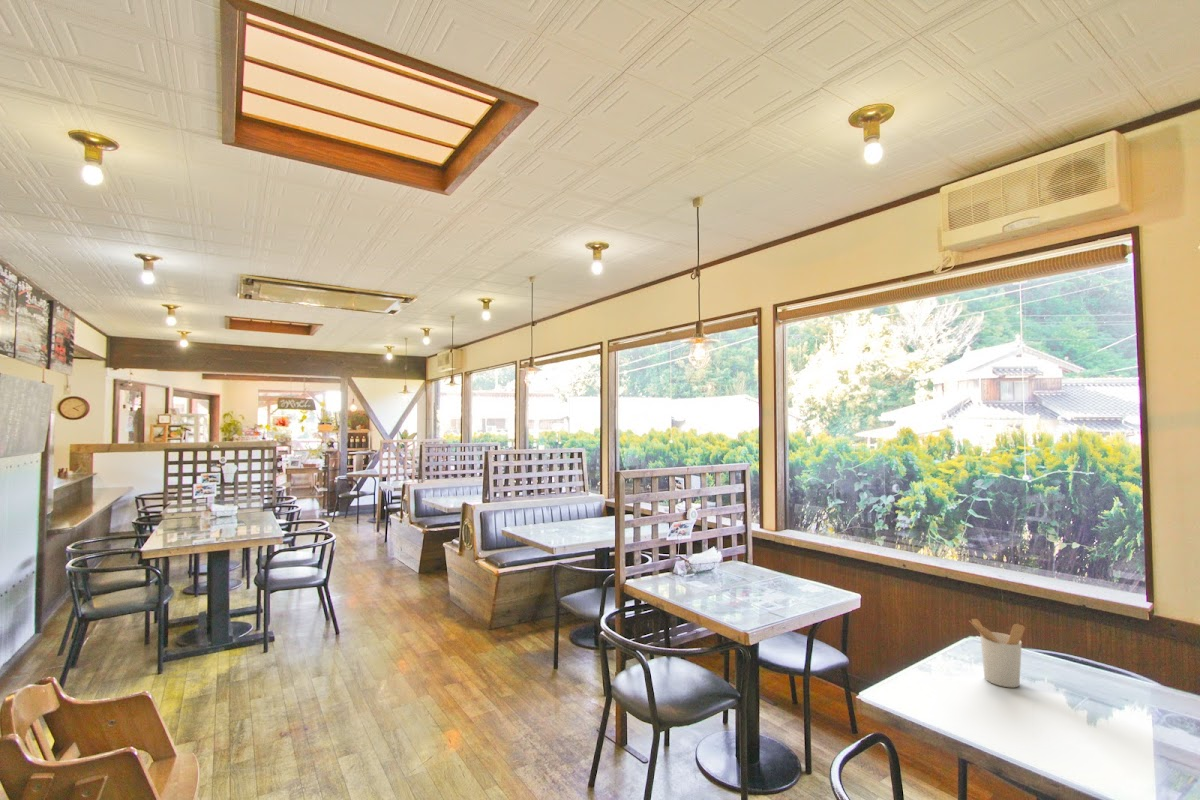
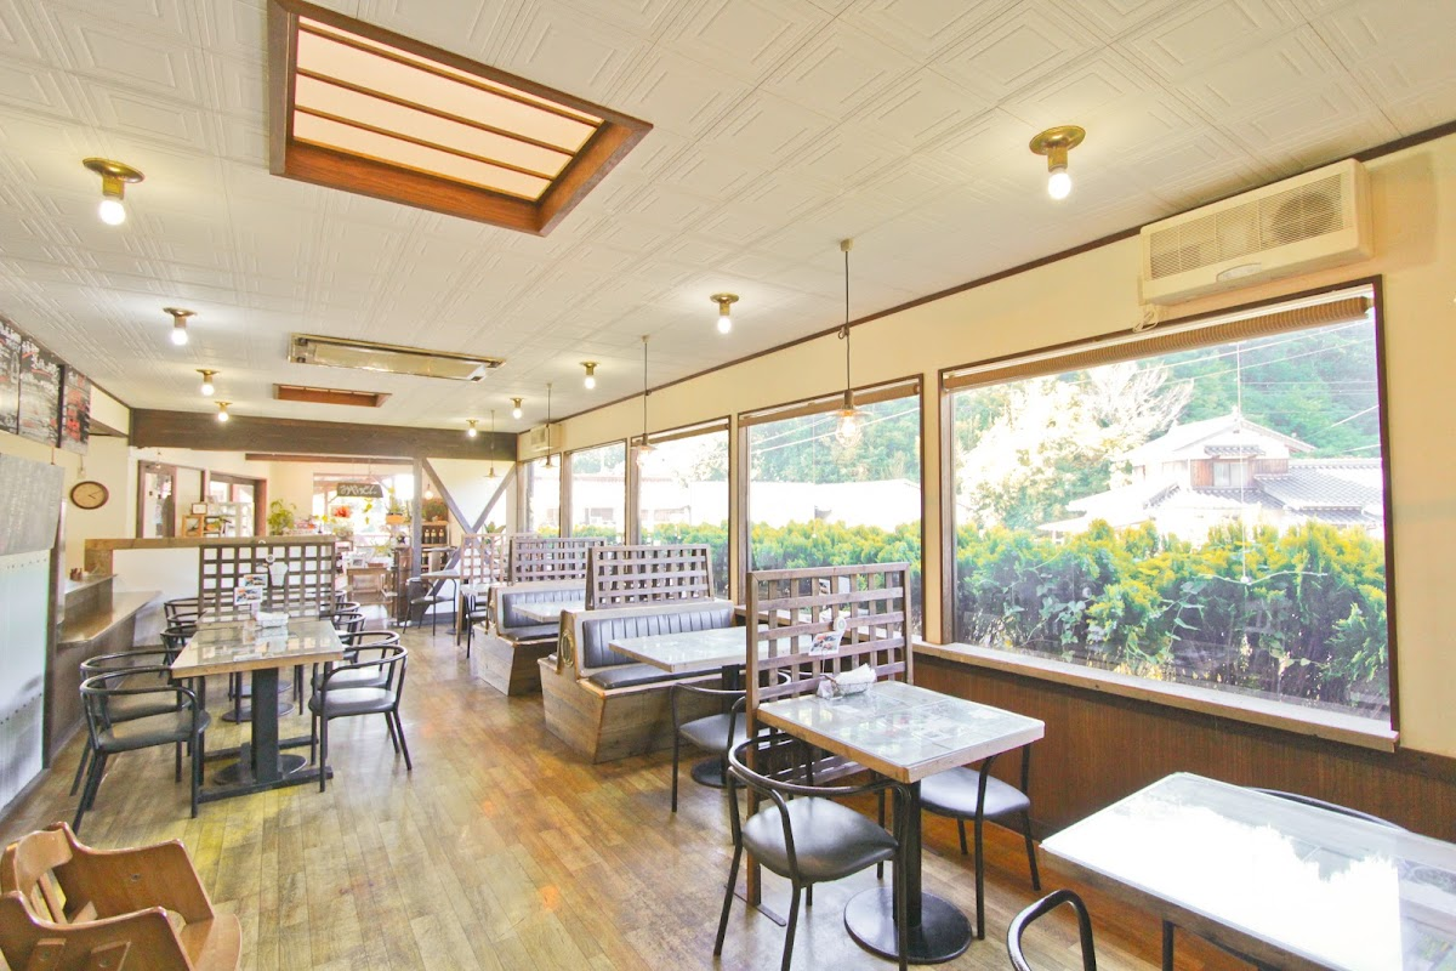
- utensil holder [968,618,1026,688]
